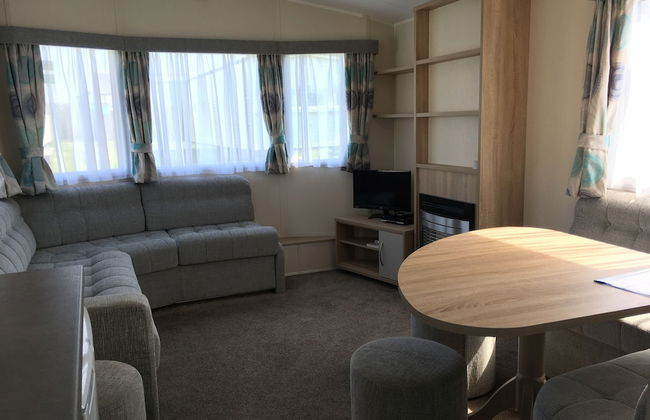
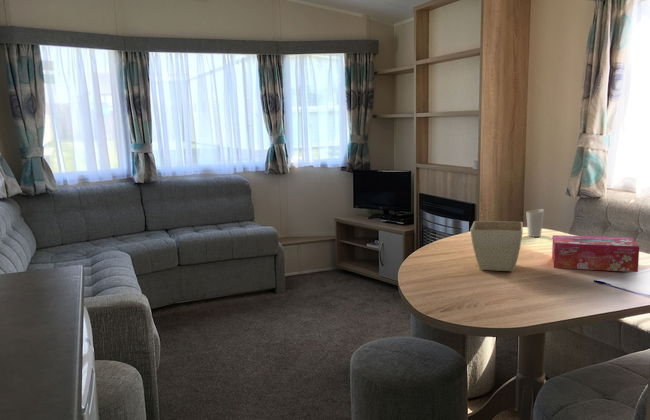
+ tissue box [551,234,640,273]
+ flower pot [469,220,524,272]
+ cup [525,208,545,238]
